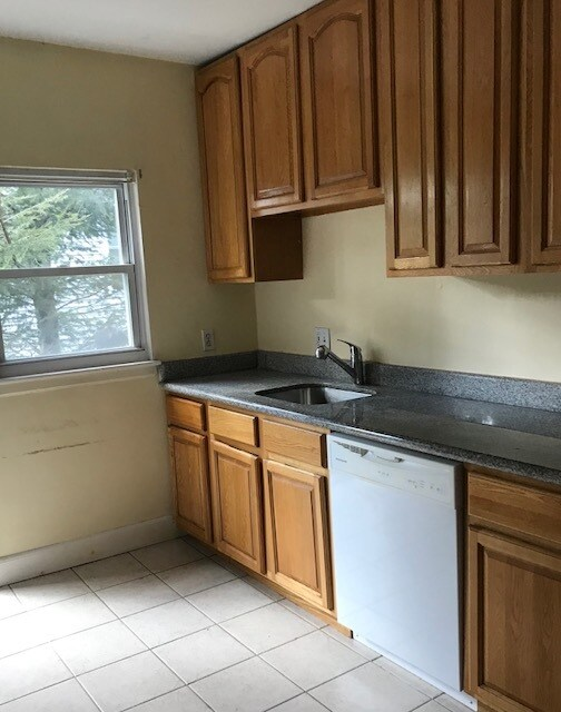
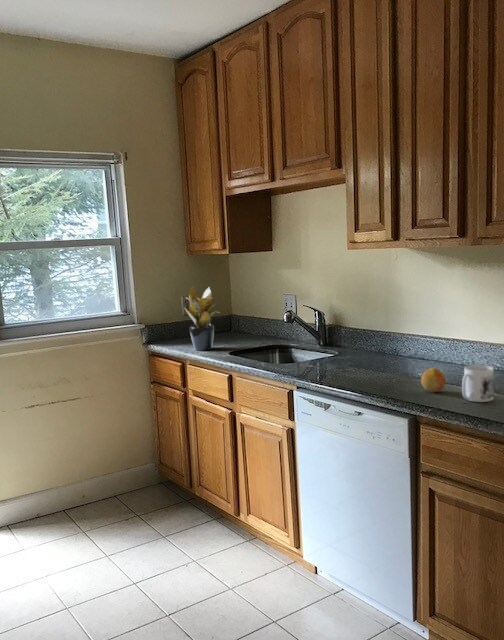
+ mug [461,364,495,403]
+ potted plant [184,285,221,352]
+ fruit [420,367,447,393]
